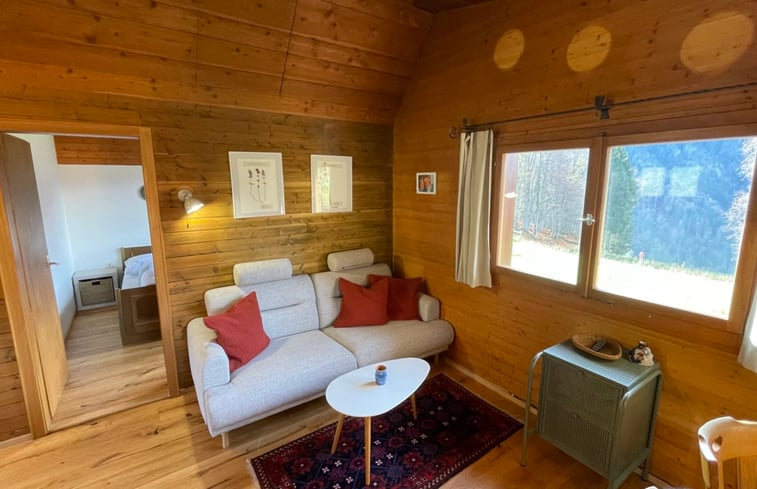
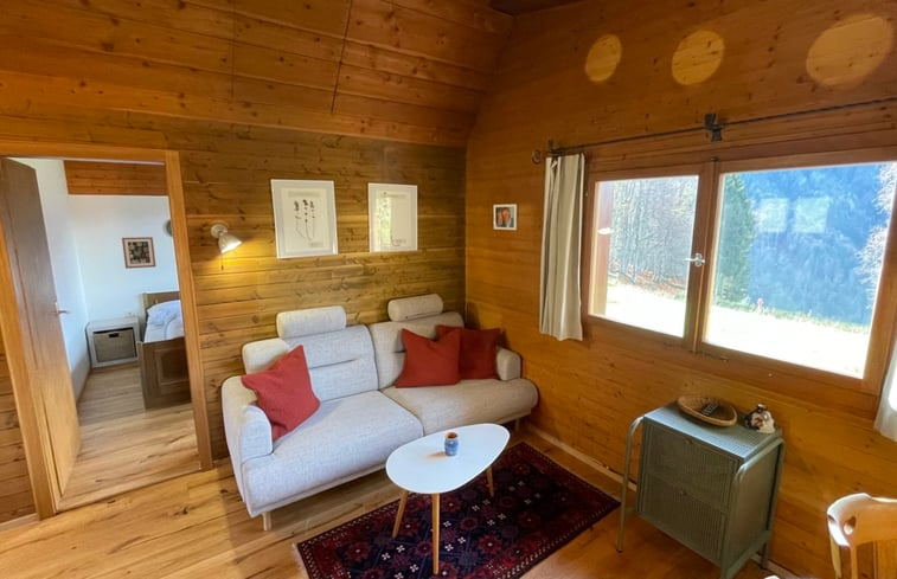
+ wall art [121,236,156,270]
